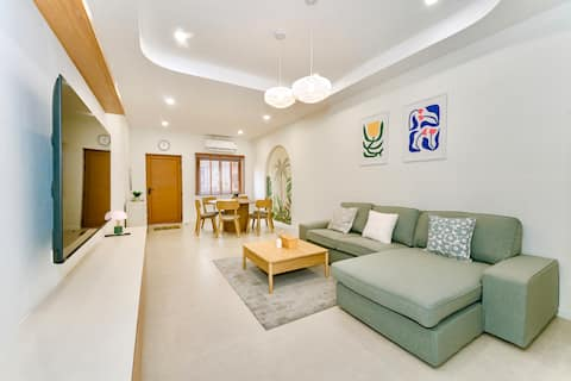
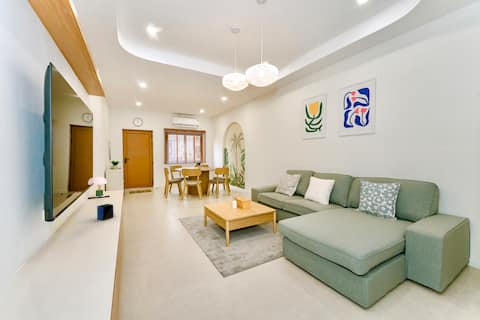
+ speaker [96,203,115,221]
